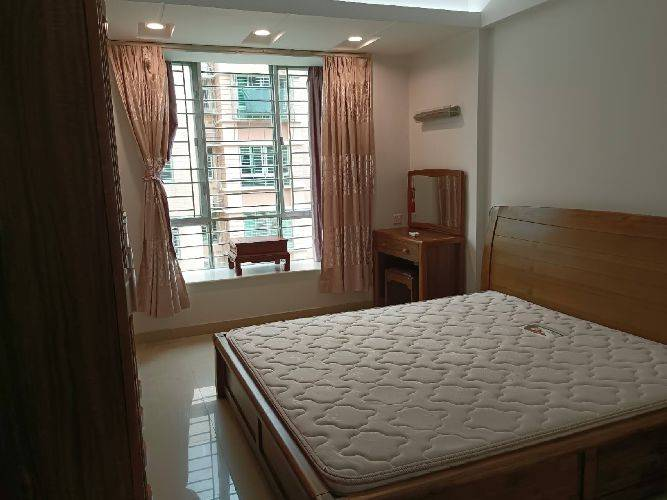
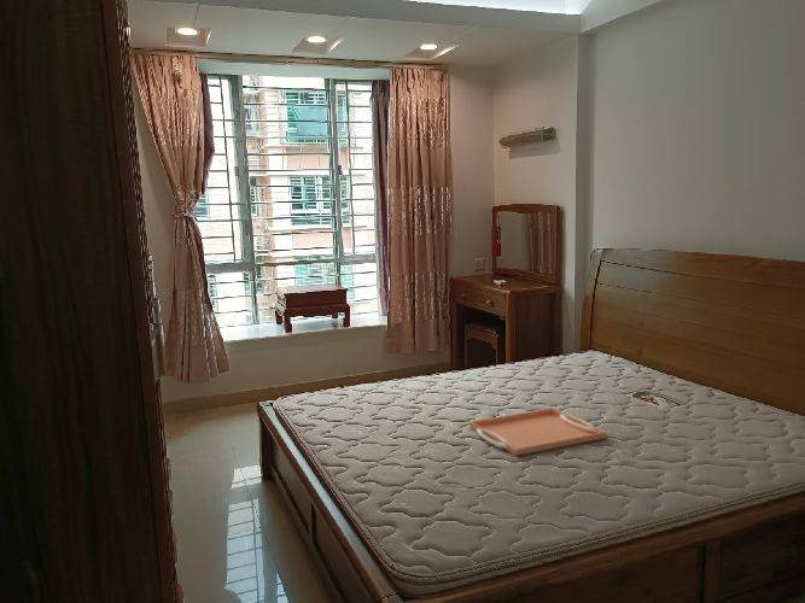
+ serving tray [468,406,607,457]
